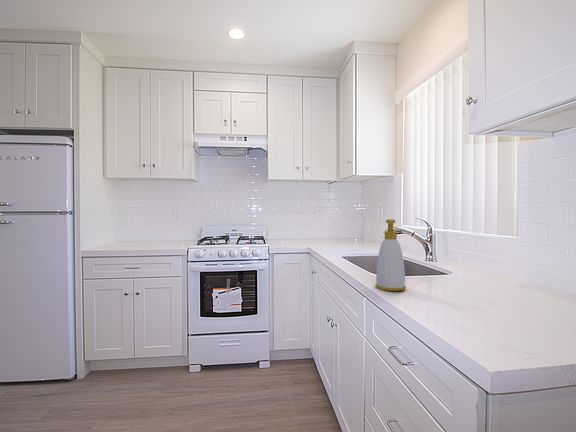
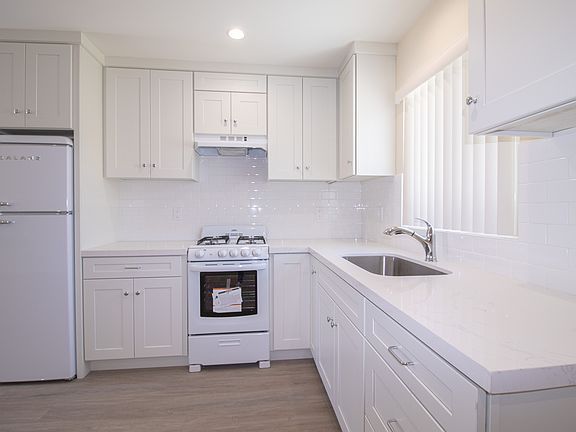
- soap bottle [374,218,407,292]
